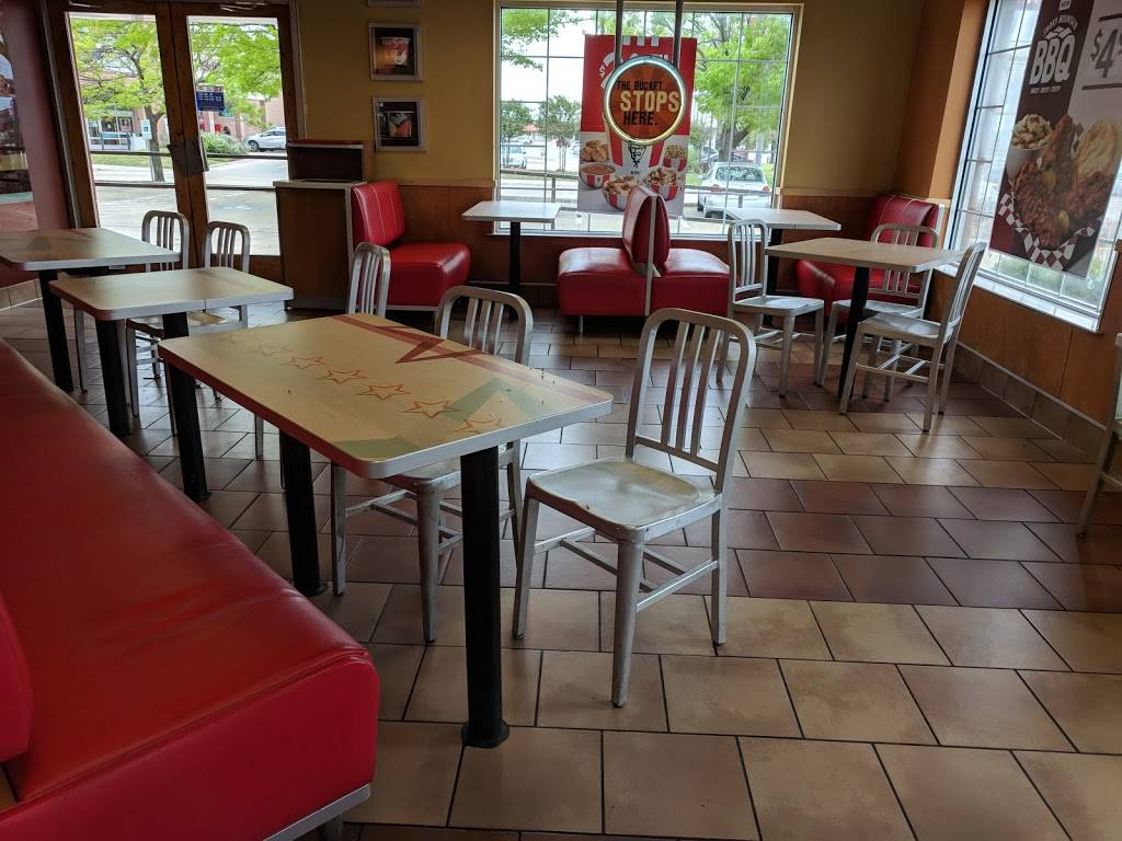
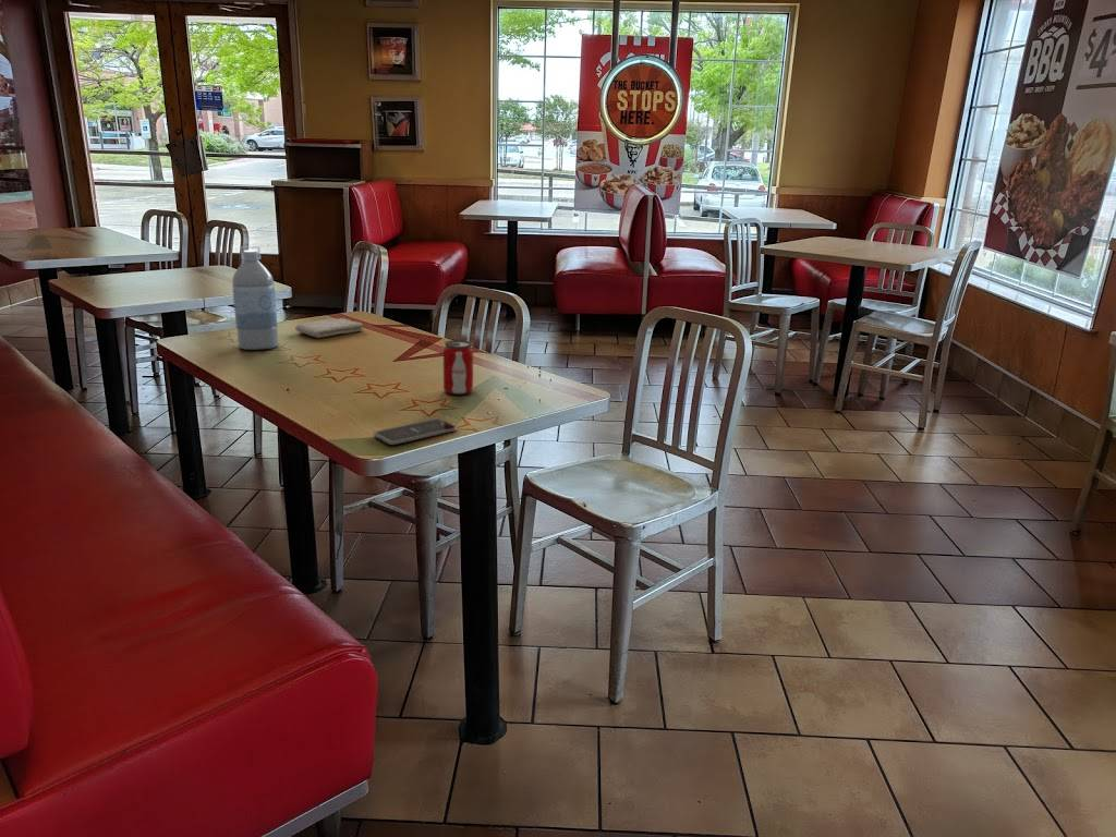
+ washcloth [294,317,364,339]
+ water bottle [231,245,279,351]
+ beverage can [442,339,474,396]
+ smartphone [373,417,458,446]
